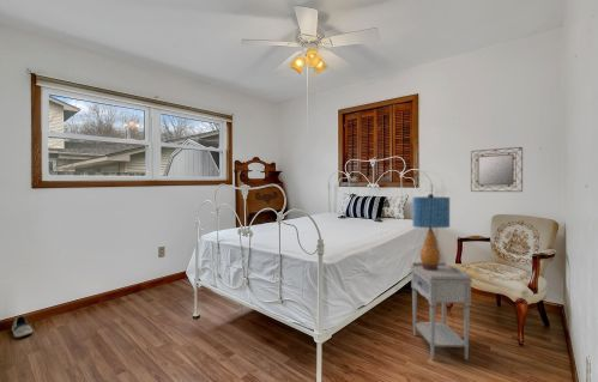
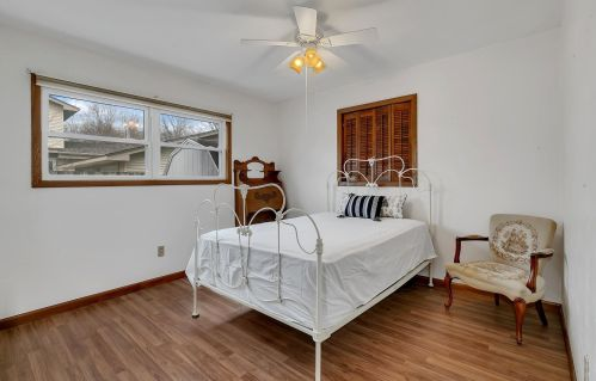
- table lamp [412,193,451,271]
- home mirror [470,146,524,193]
- shoe [11,315,34,339]
- nightstand [407,261,473,360]
